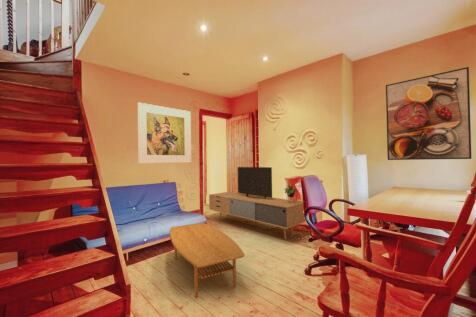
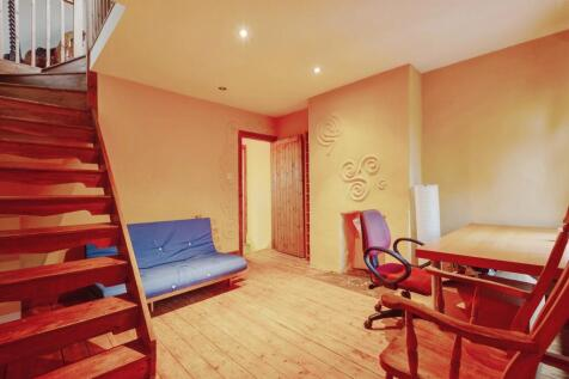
- coffee table [169,222,245,299]
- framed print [385,66,472,161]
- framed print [137,101,192,164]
- media console [208,166,306,240]
